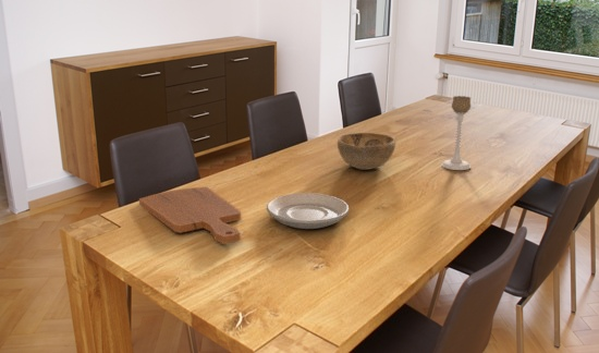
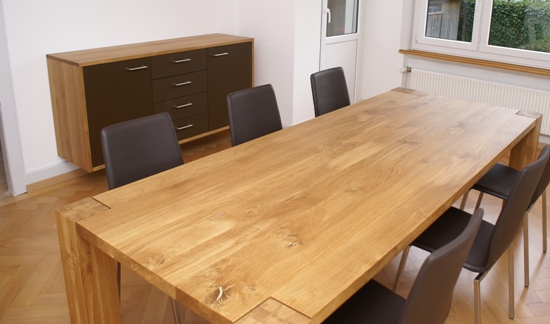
- decorative bowl [337,132,396,170]
- plate [266,192,350,230]
- cutting board [138,185,242,245]
- candle holder [440,95,472,171]
